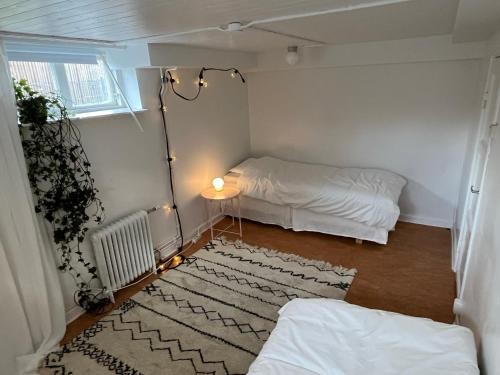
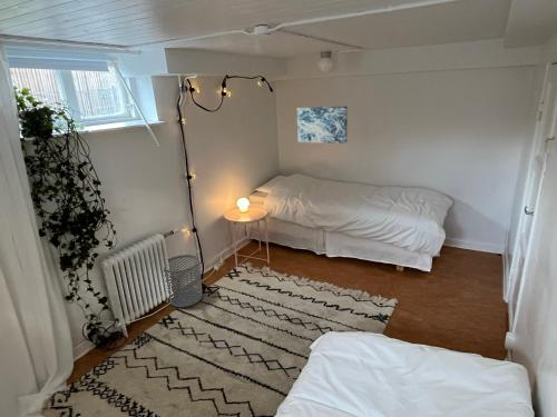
+ waste bin [163,254,203,308]
+ wall art [296,106,349,145]
